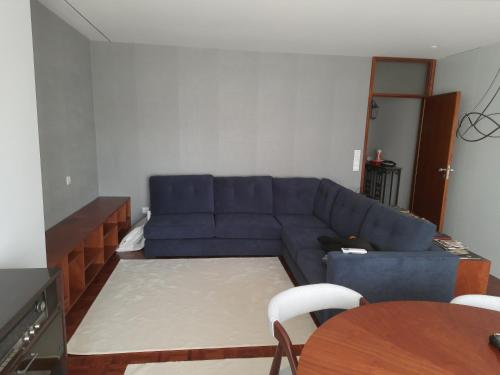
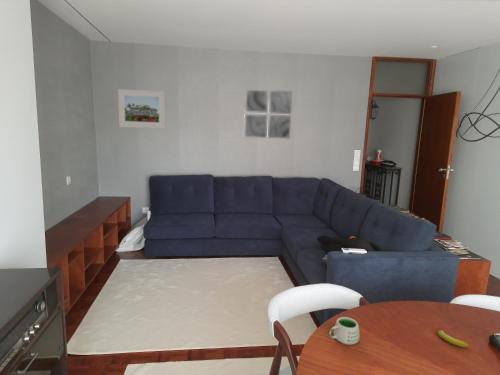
+ mug [328,316,361,346]
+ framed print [117,88,166,130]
+ wall art [243,88,293,140]
+ banana [437,329,470,348]
